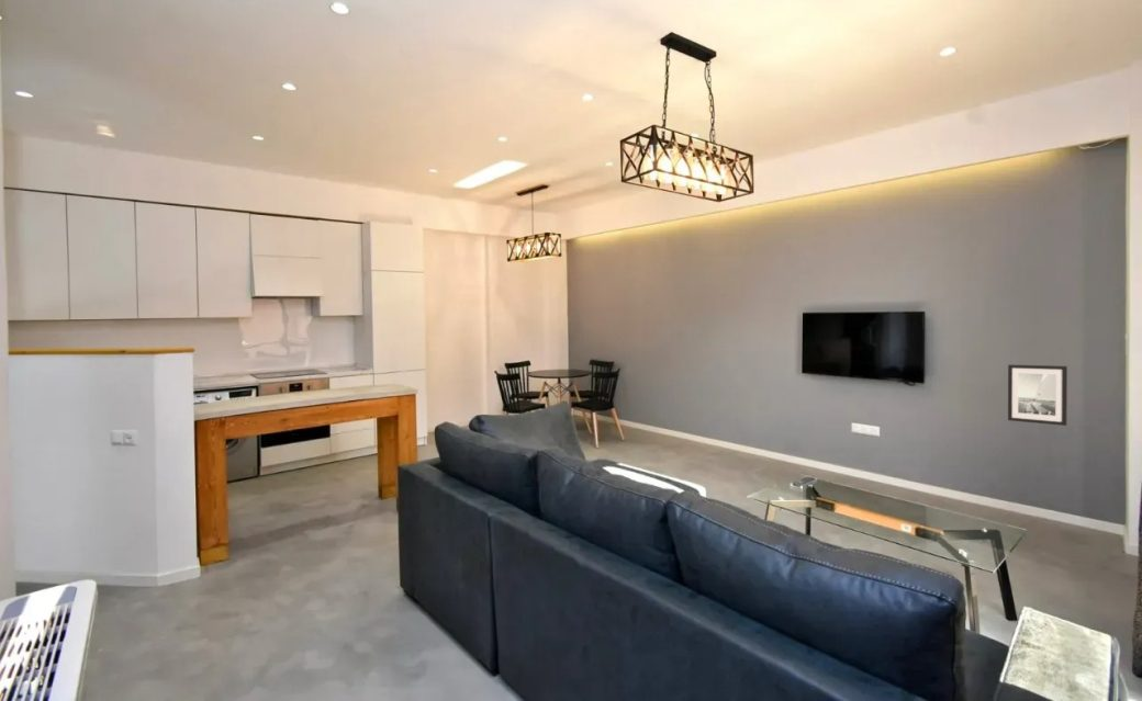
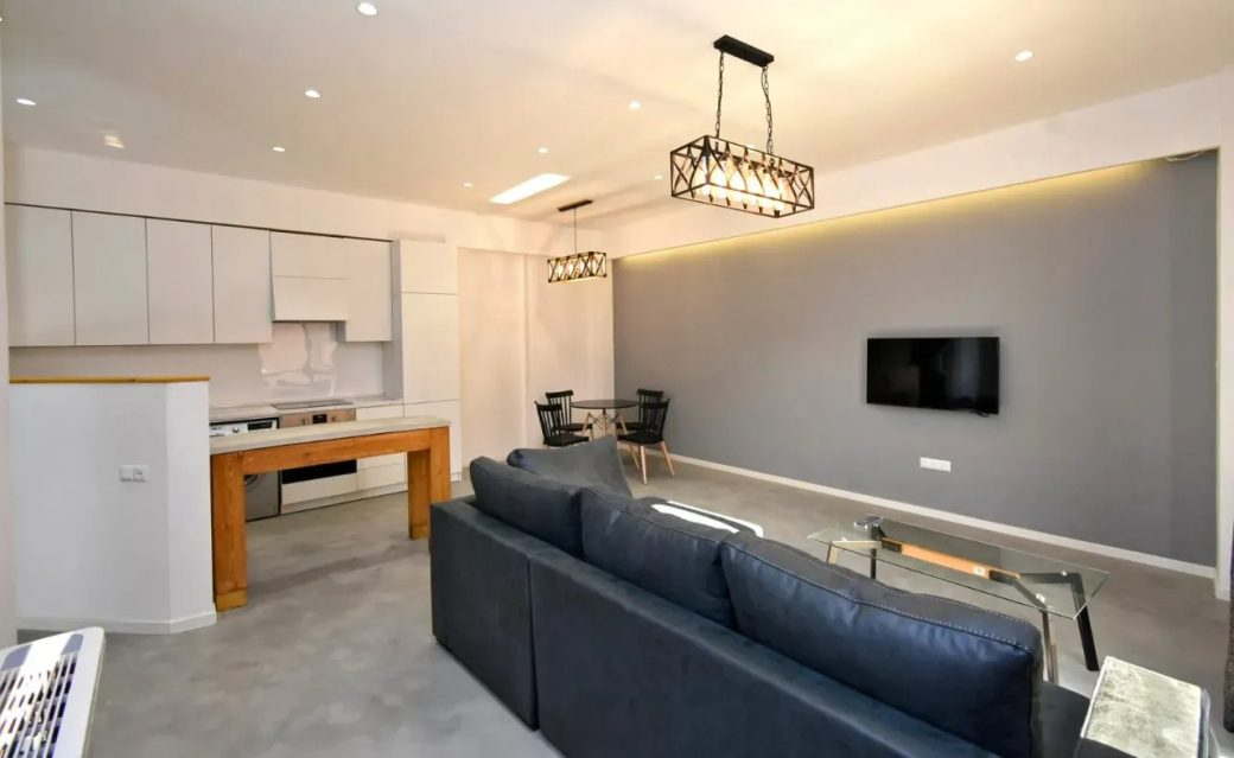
- wall art [1007,364,1068,427]
